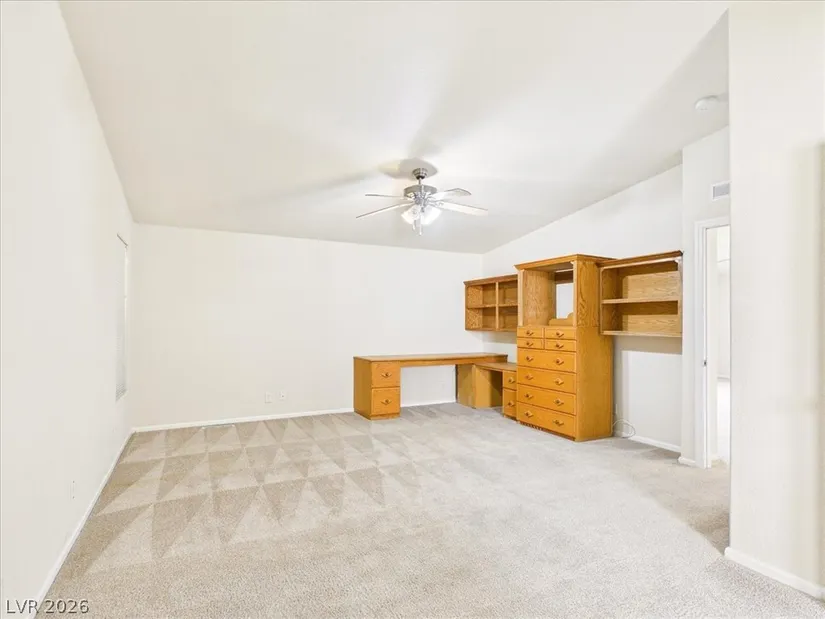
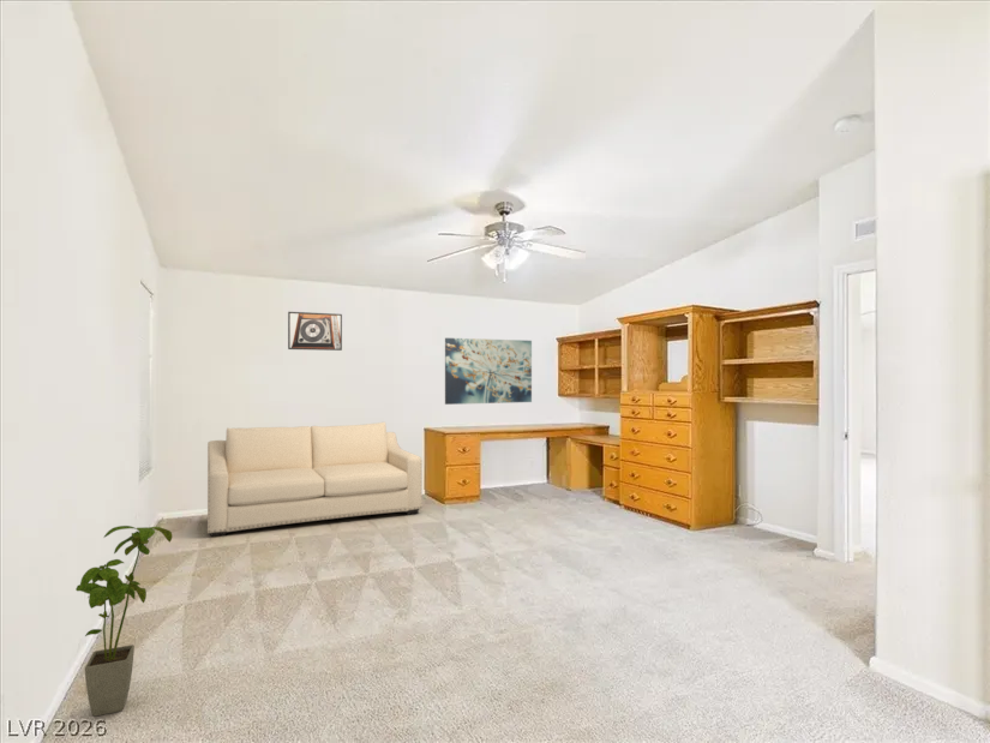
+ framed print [287,311,343,352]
+ sofa [206,421,424,538]
+ wall art [444,337,533,406]
+ house plant [74,525,173,718]
